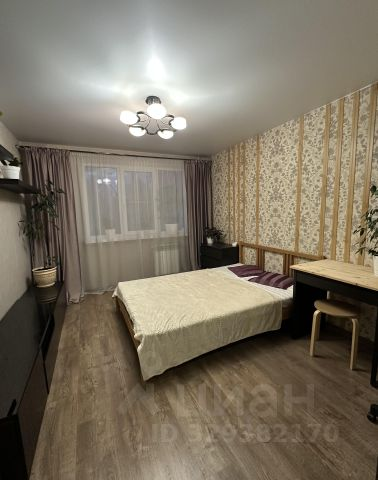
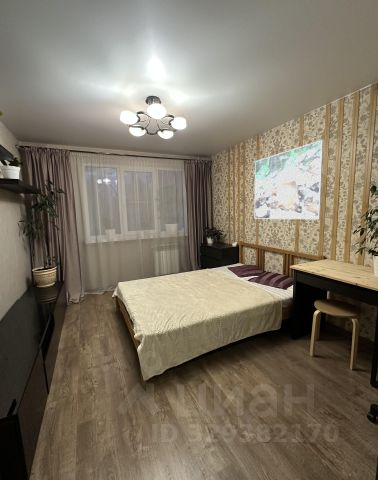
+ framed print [254,139,325,220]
